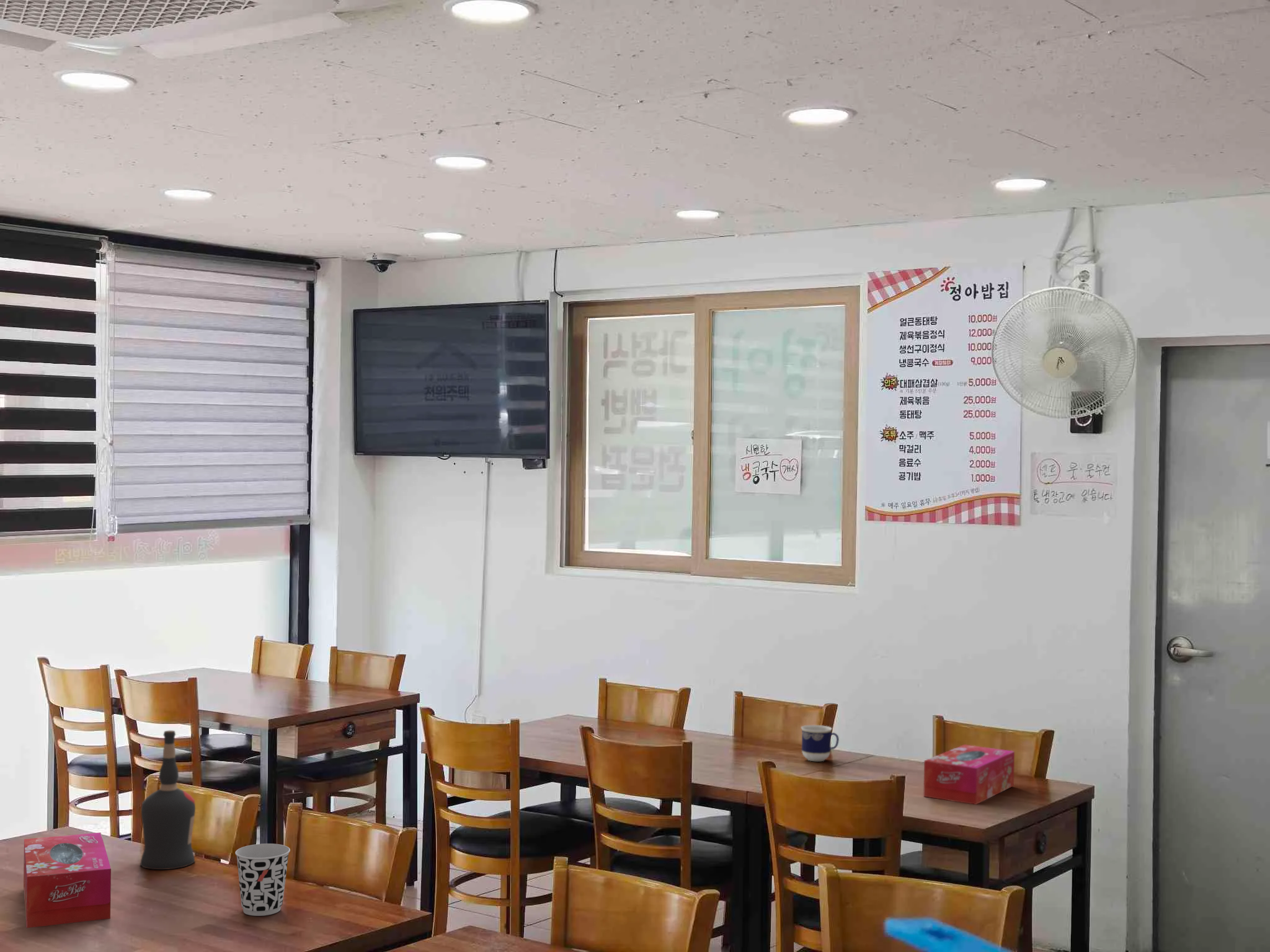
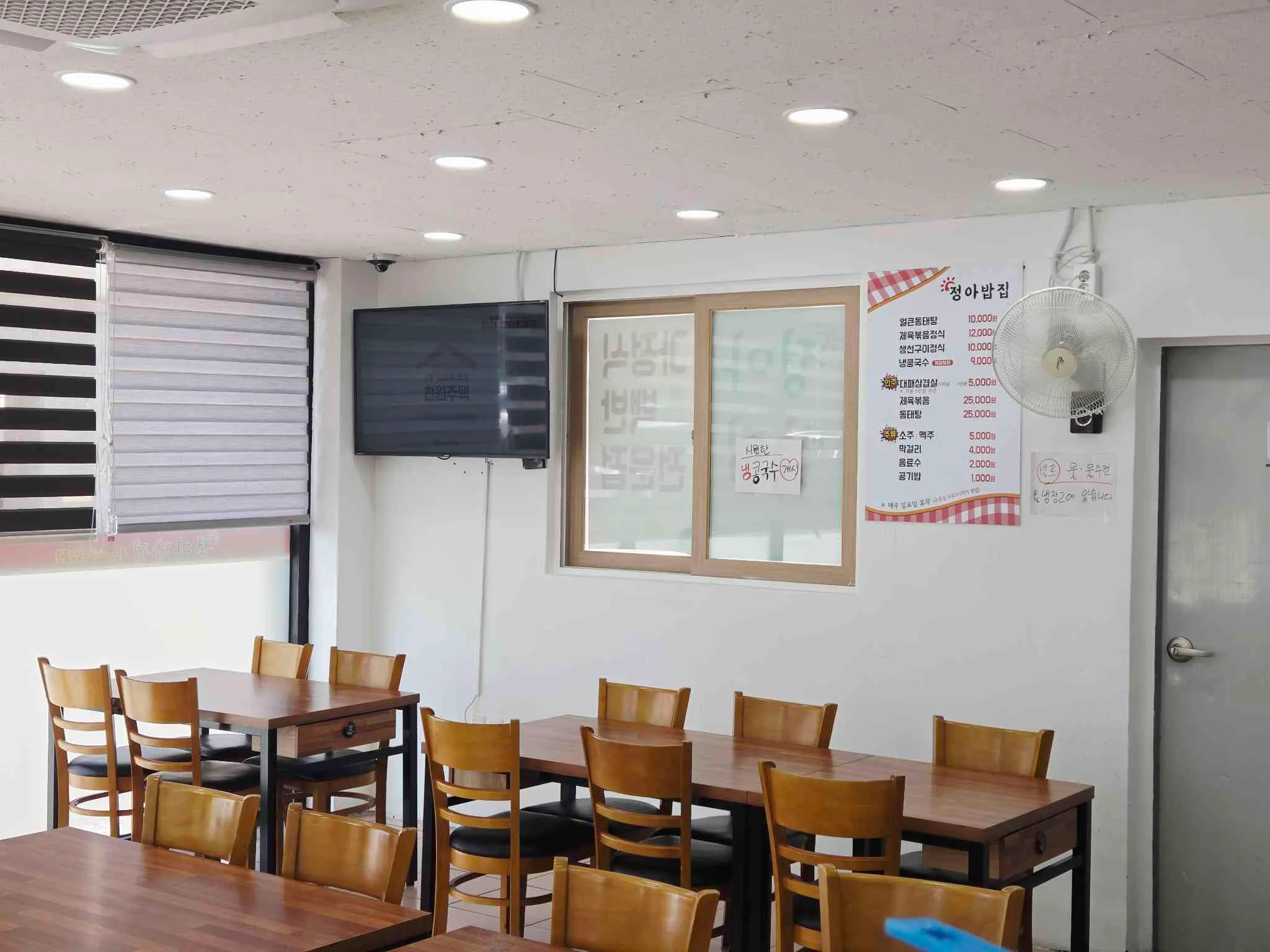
- cup [801,725,840,762]
- tissue box [23,832,112,928]
- liquor bottle [140,729,196,870]
- cup [234,843,291,917]
- tissue box [923,744,1015,805]
